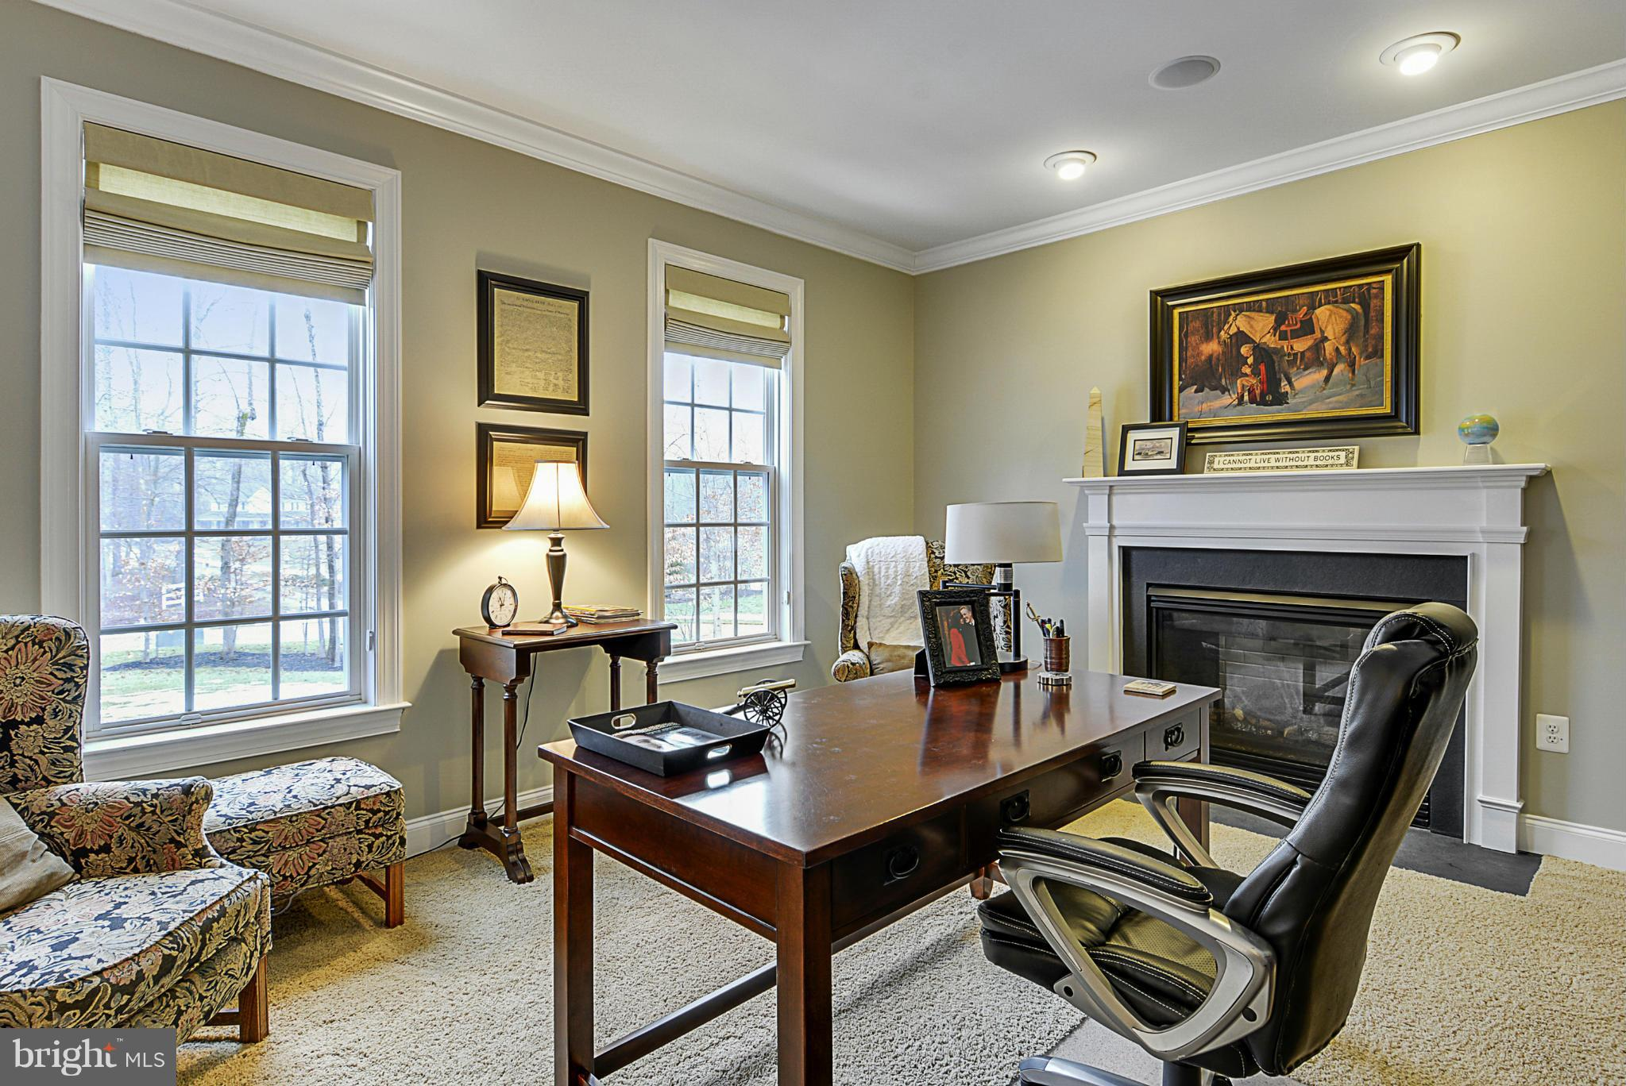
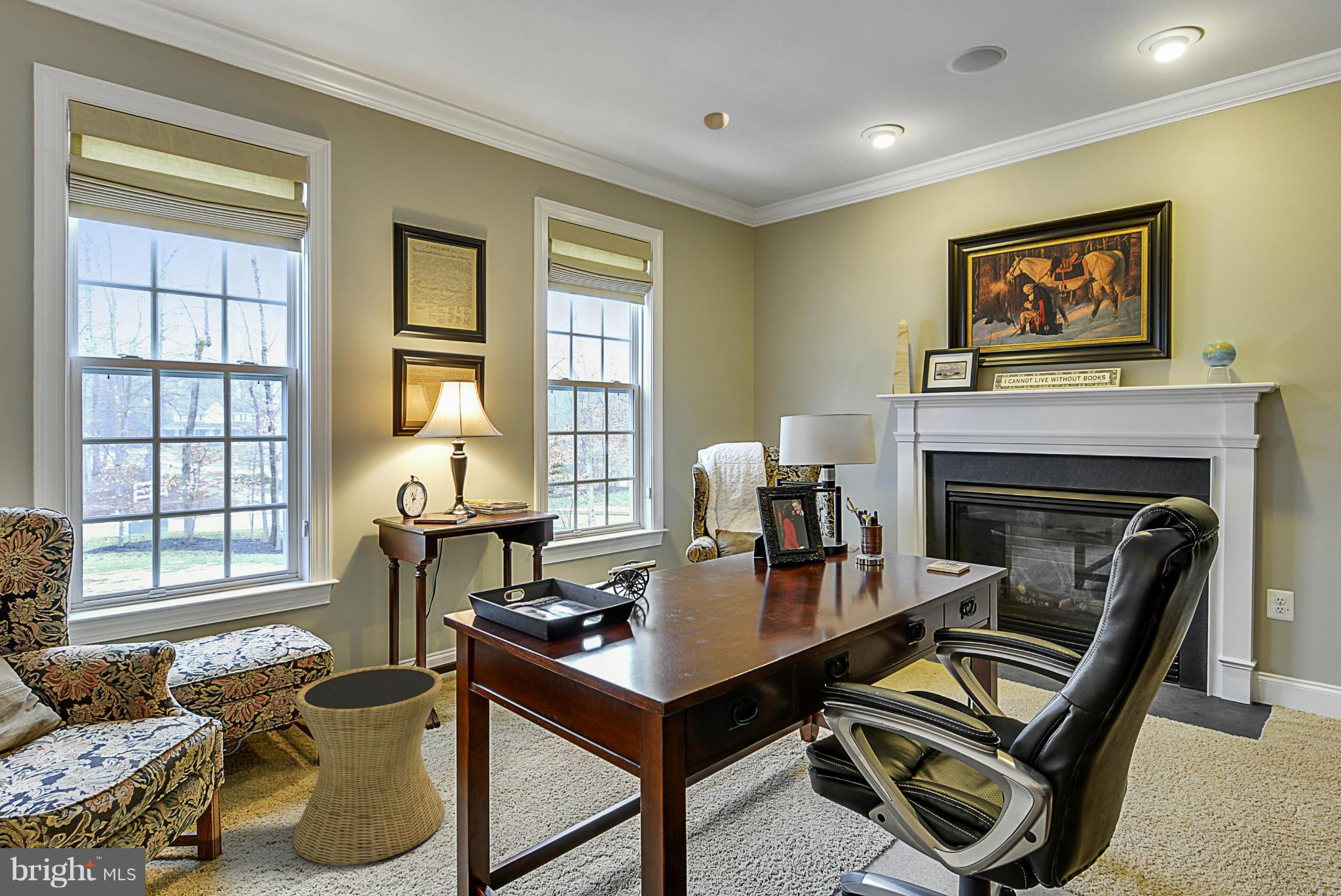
+ smoke detector [703,111,730,130]
+ side table [292,665,445,866]
